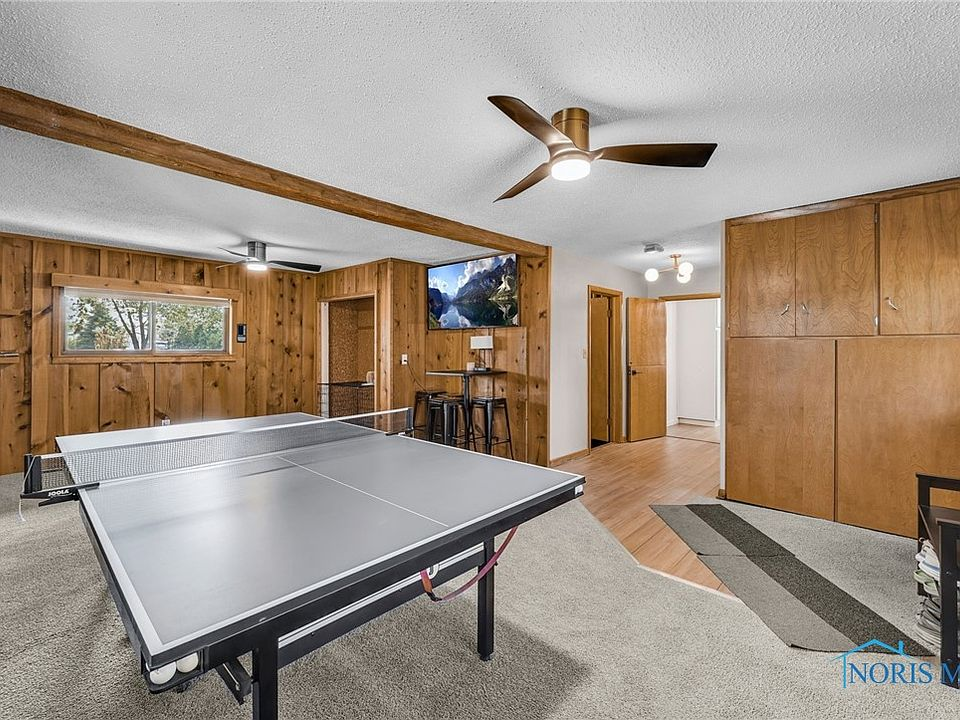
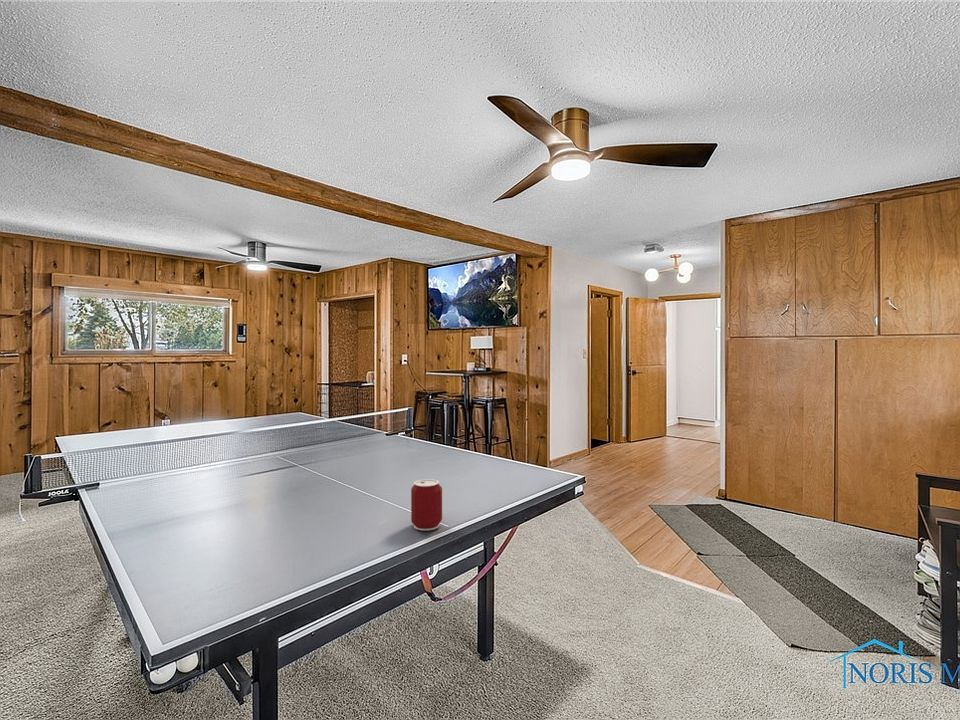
+ can [410,478,443,531]
